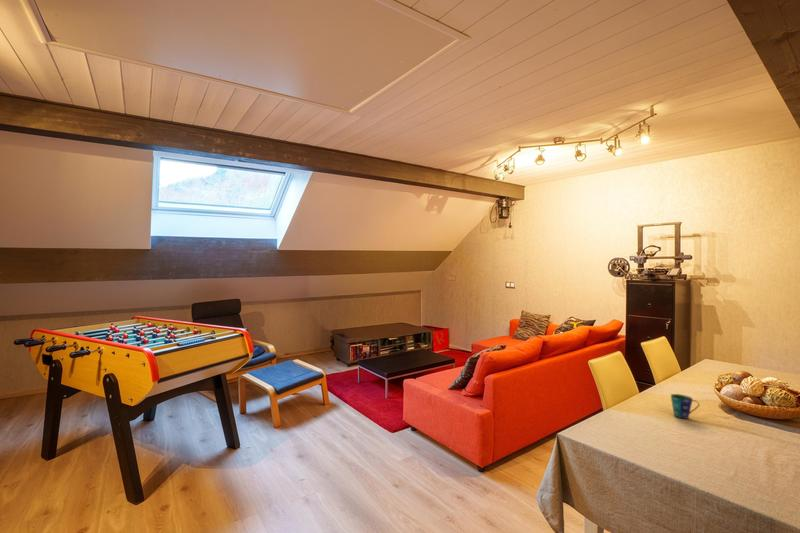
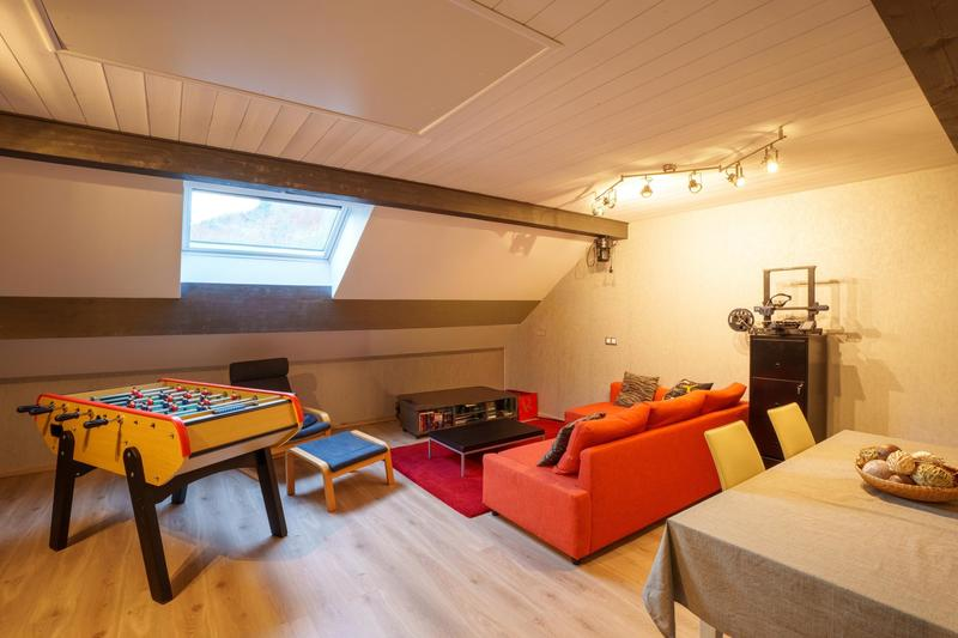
- cup [670,393,700,420]
